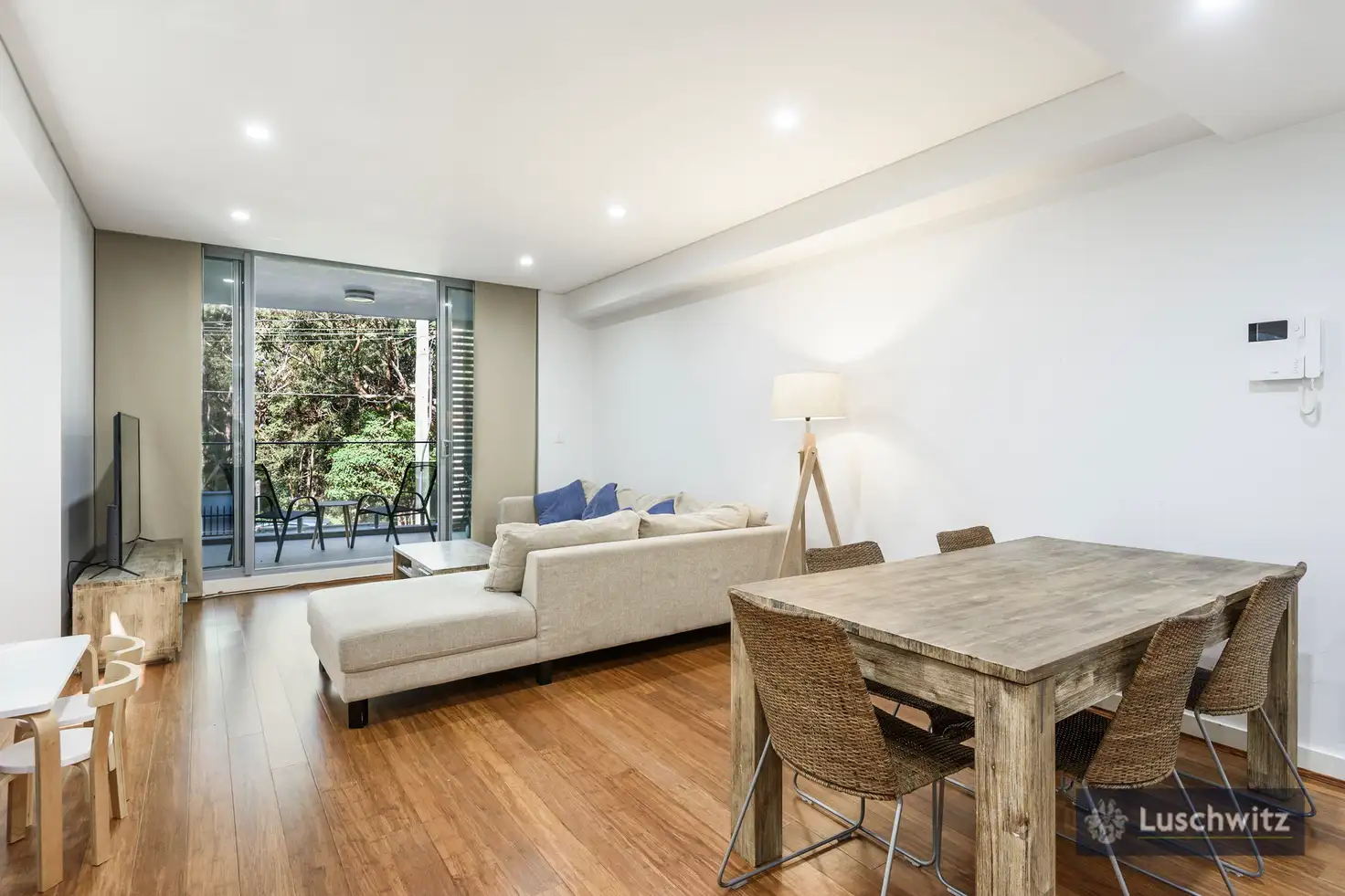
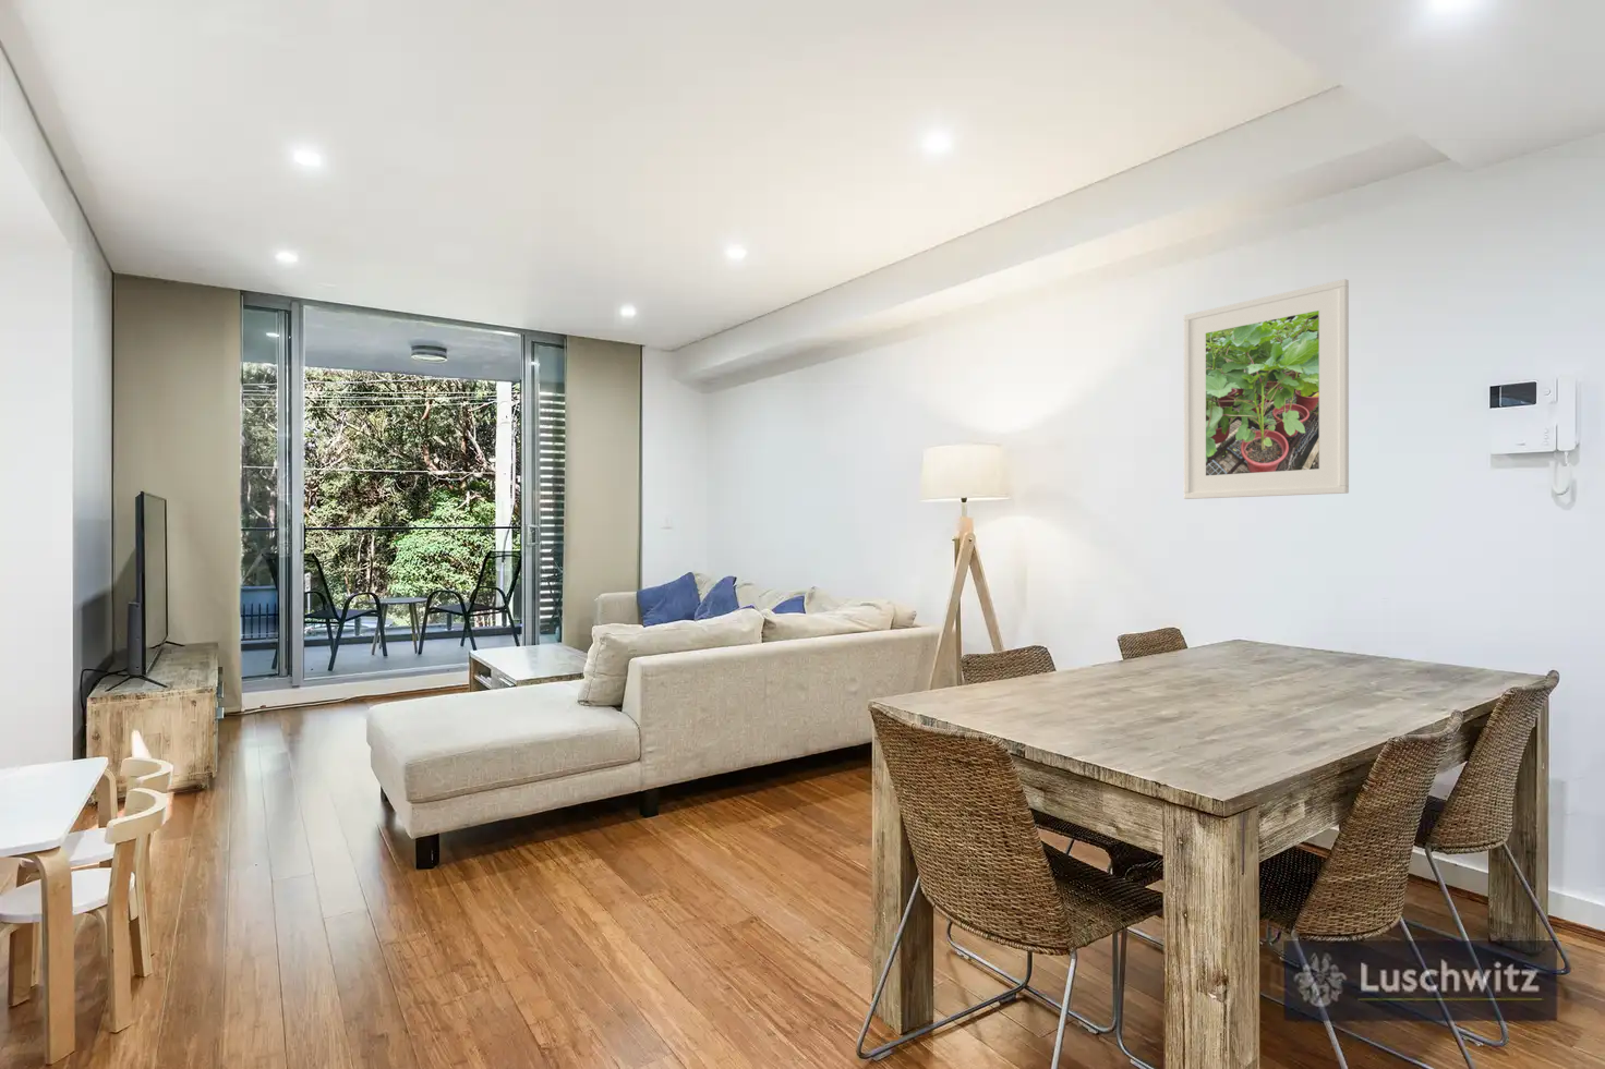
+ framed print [1183,278,1350,500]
